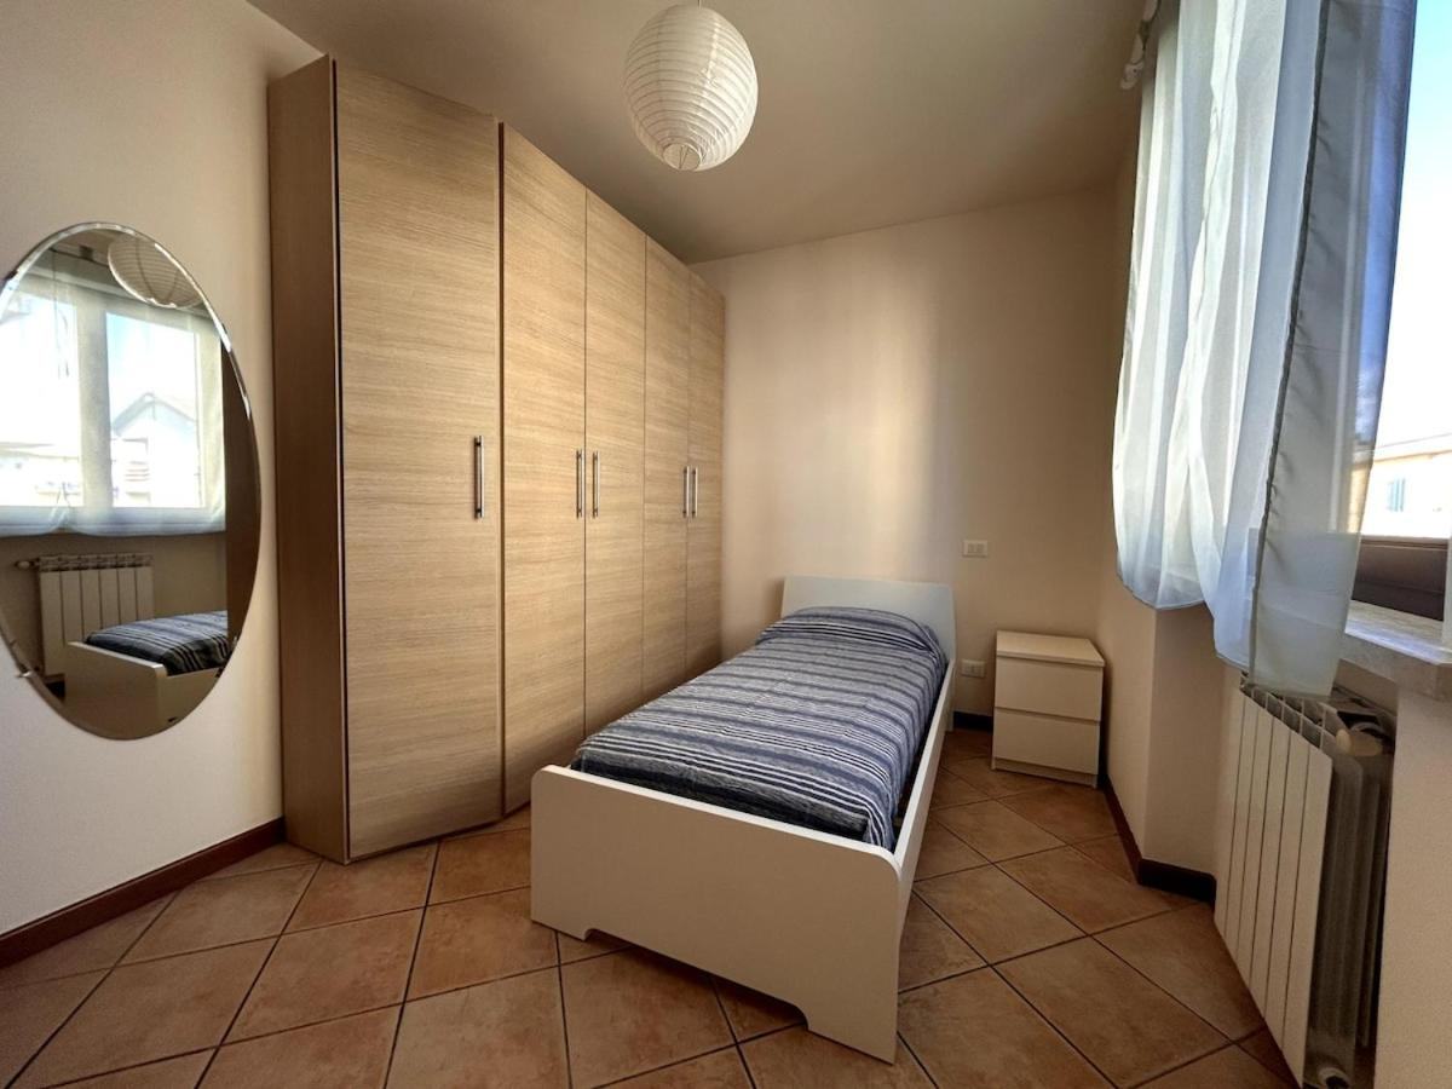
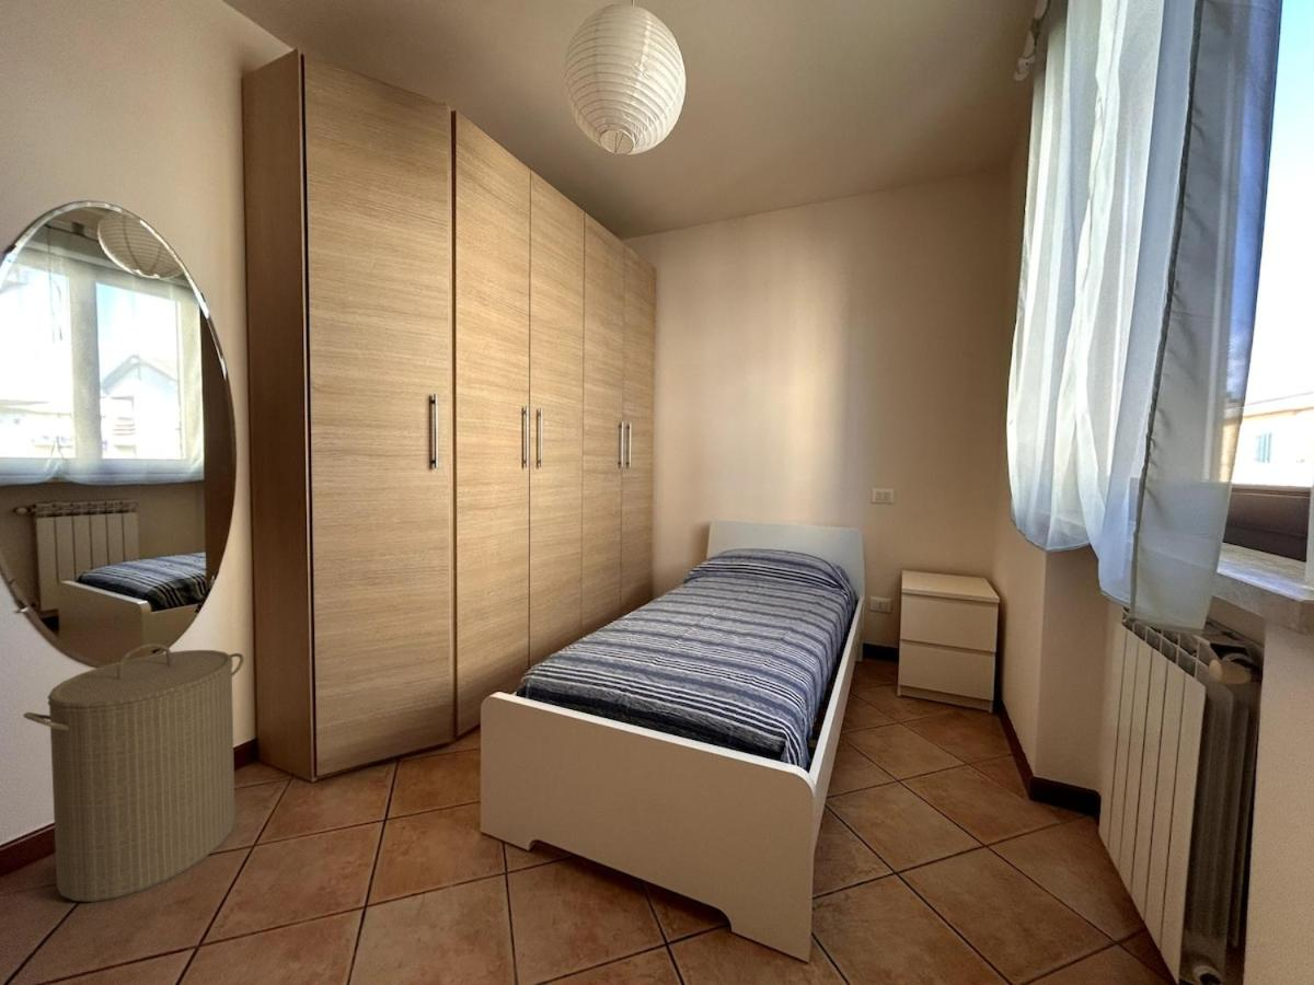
+ laundry hamper [22,642,245,903]
